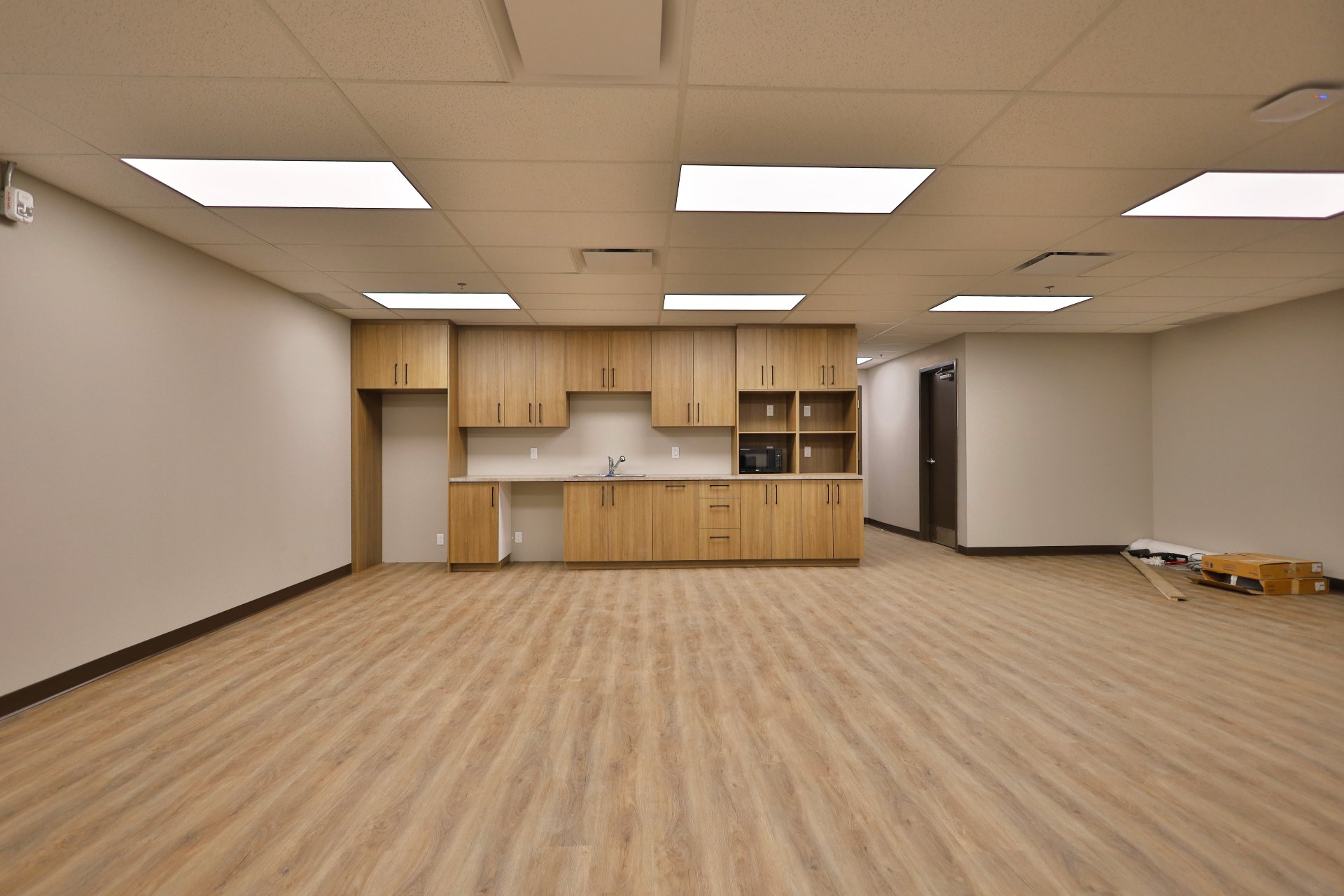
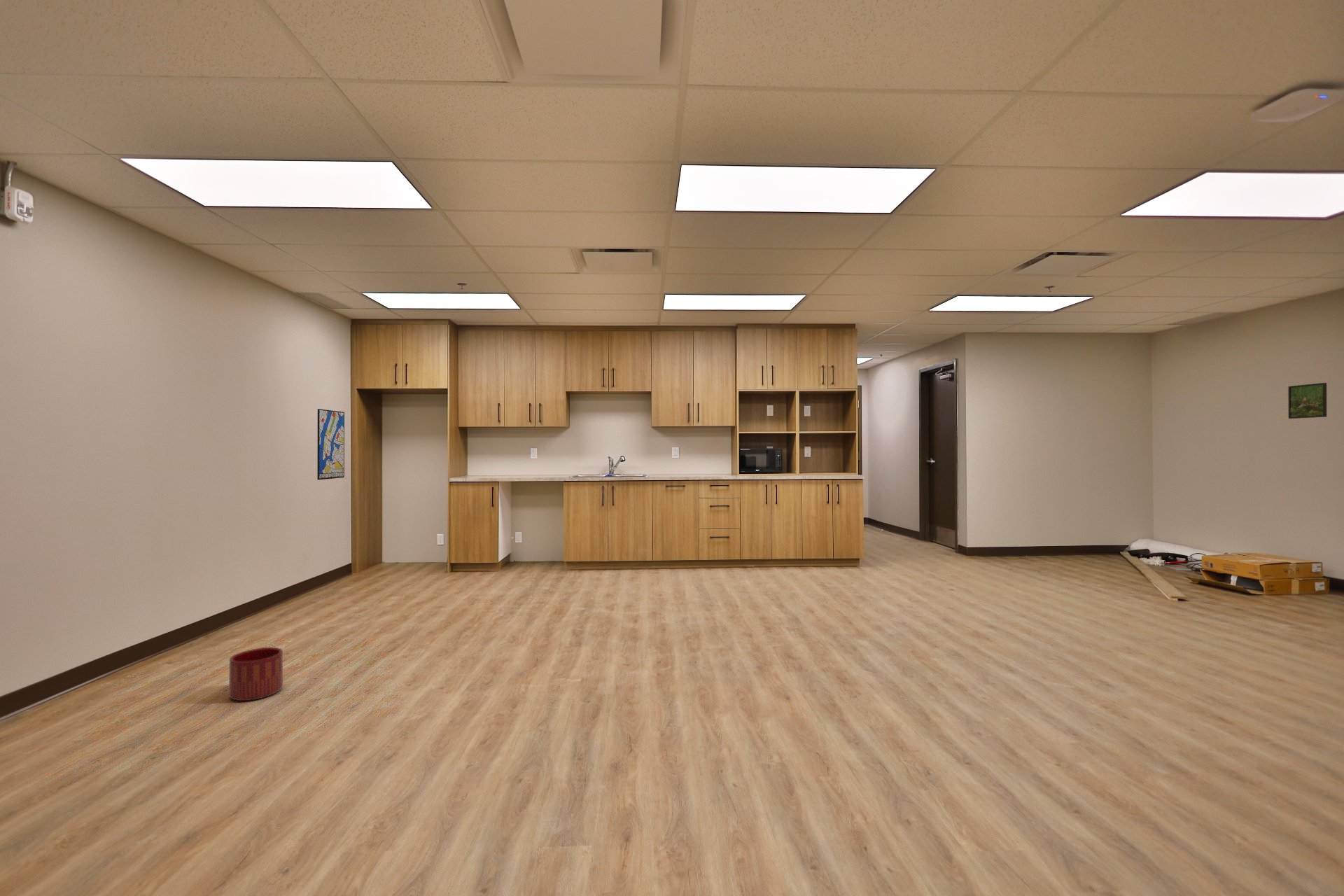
+ wall art [316,408,345,481]
+ planter [228,647,283,701]
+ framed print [1287,382,1328,419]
